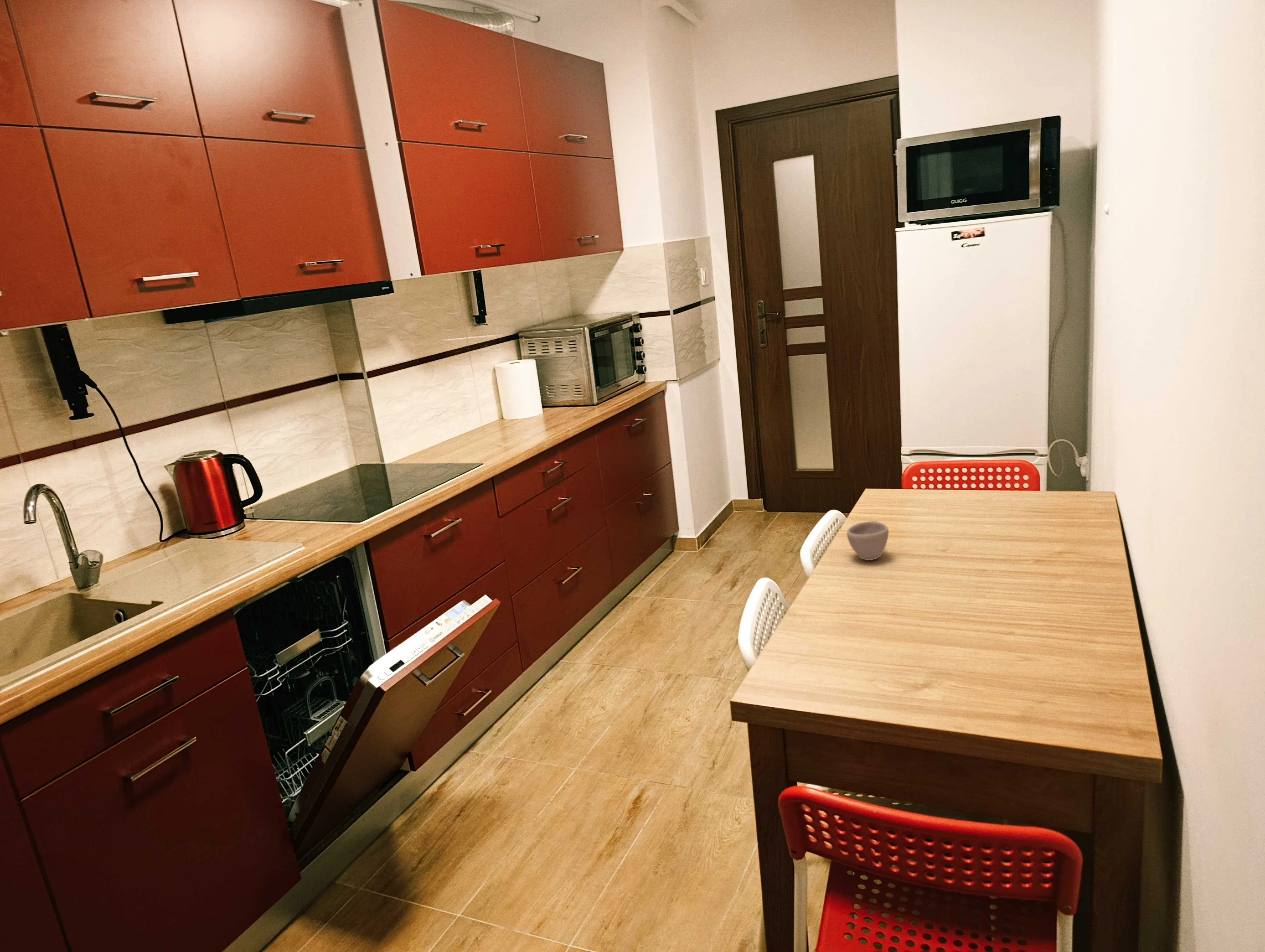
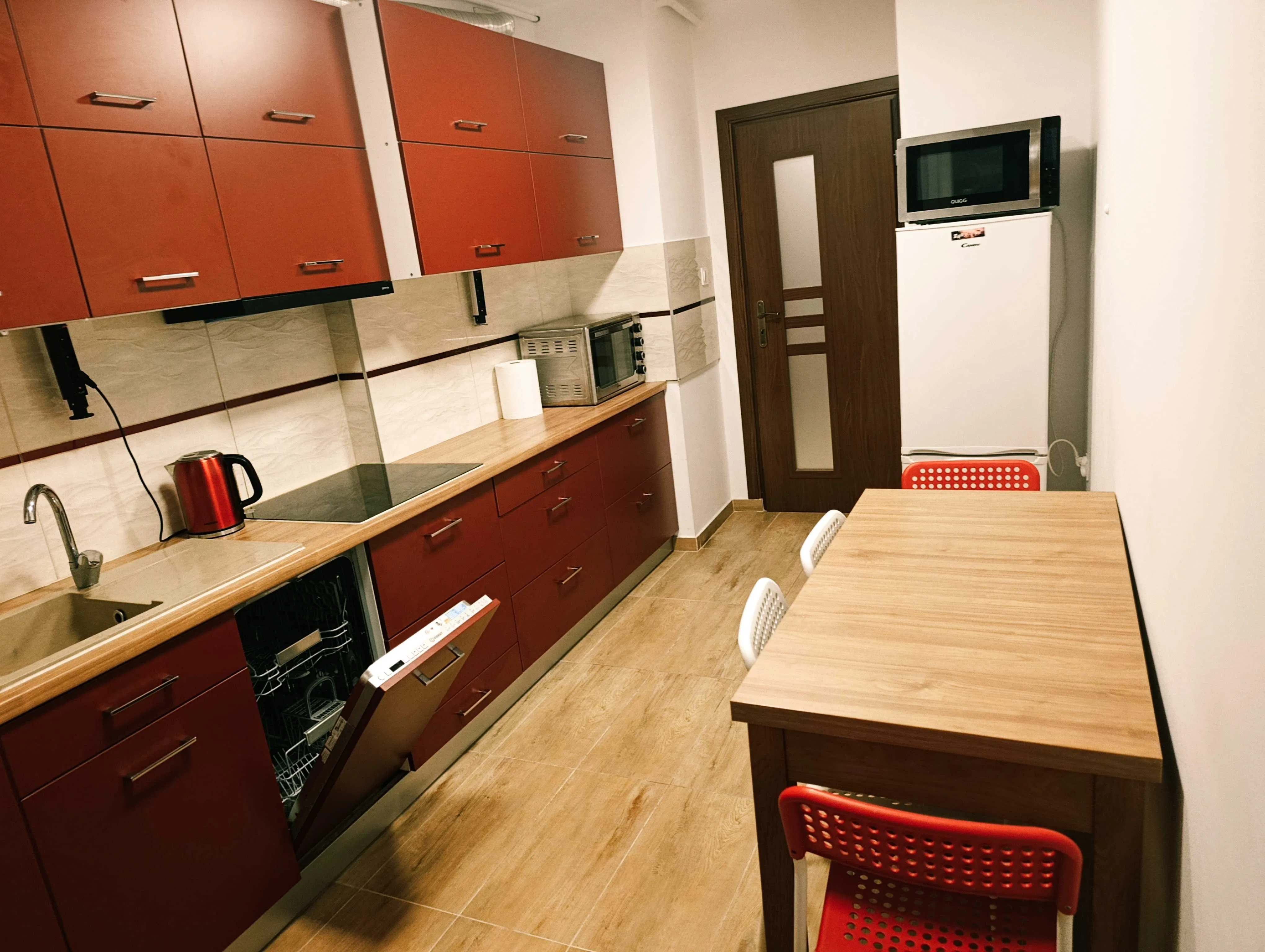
- cup [847,520,889,561]
